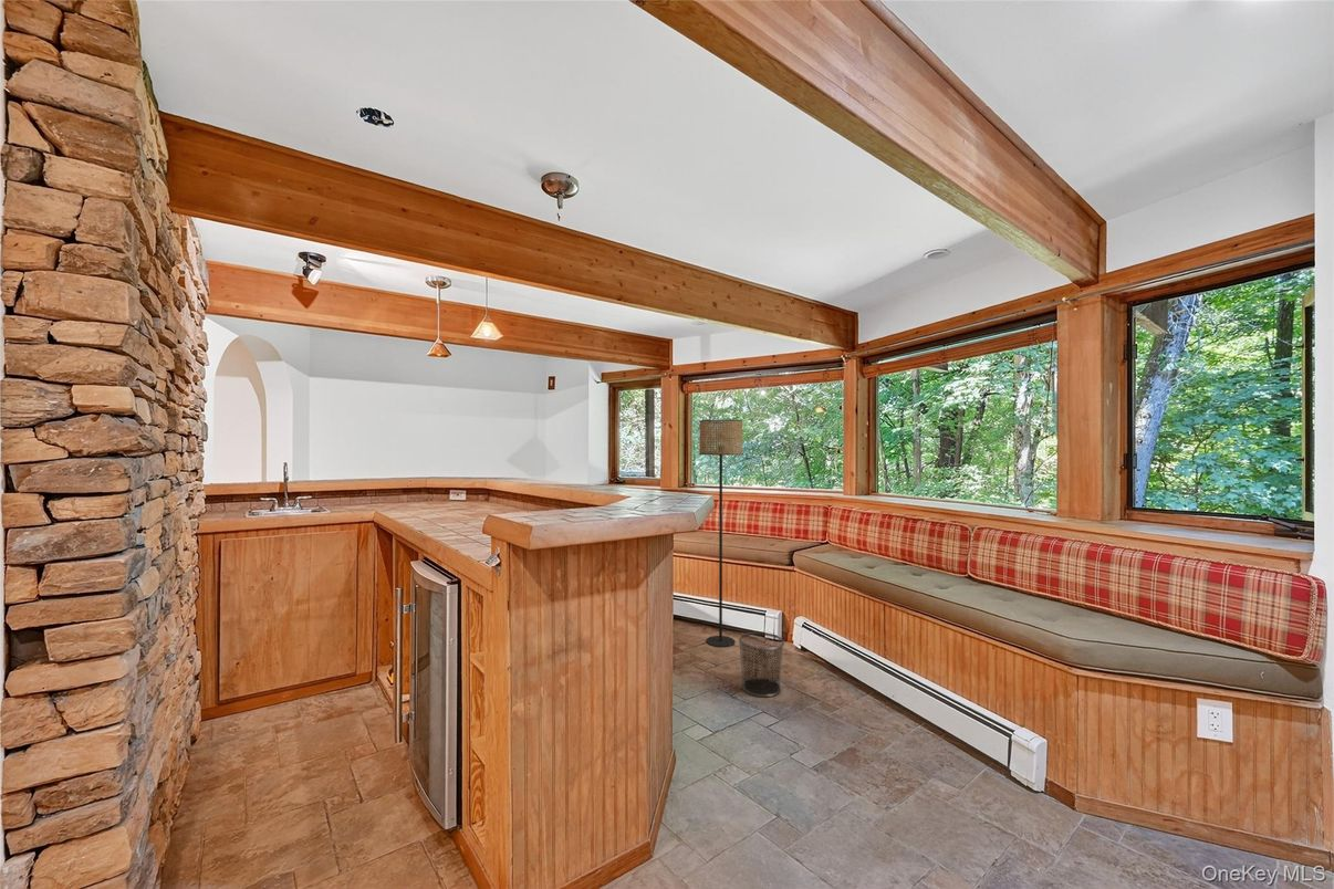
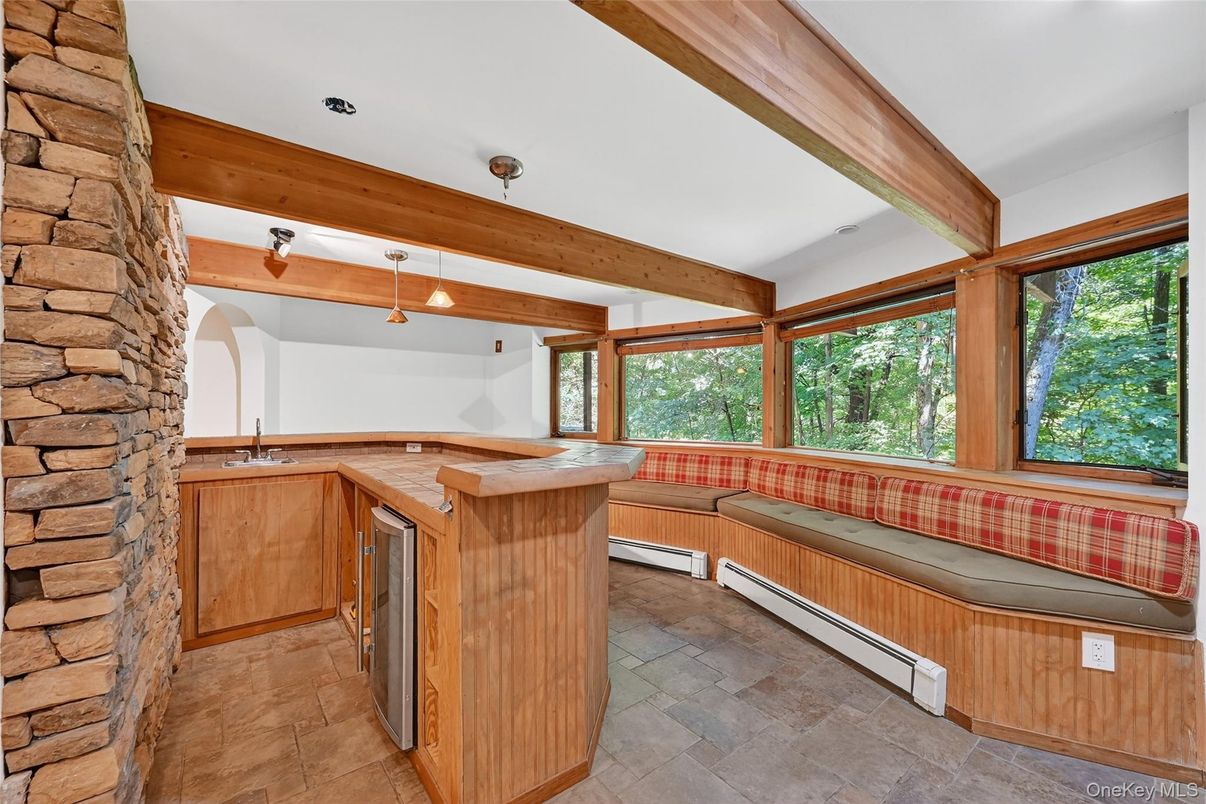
- floor lamp [698,419,743,648]
- waste bin [738,631,785,698]
